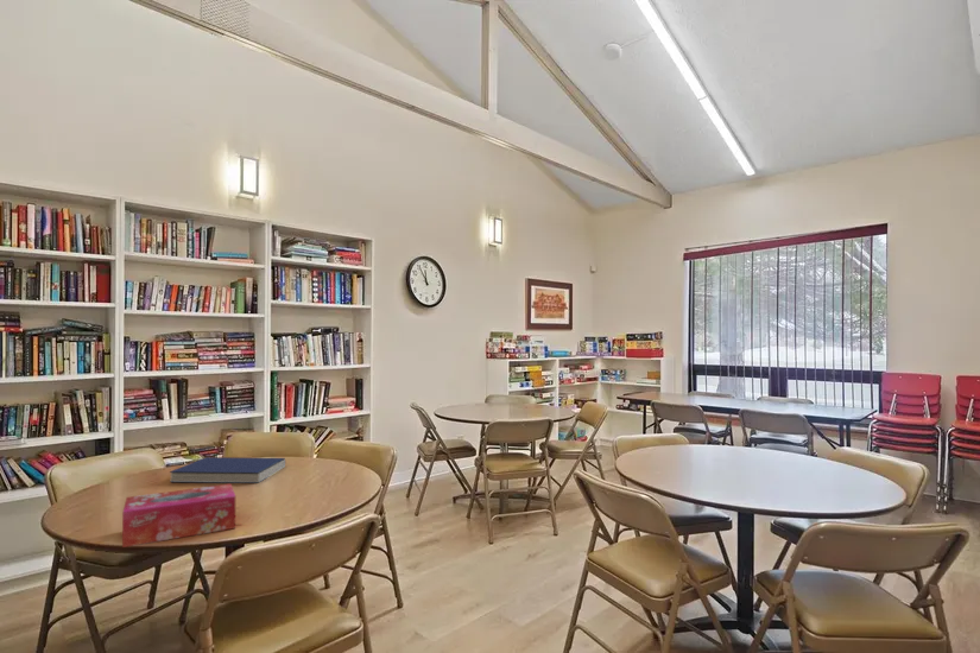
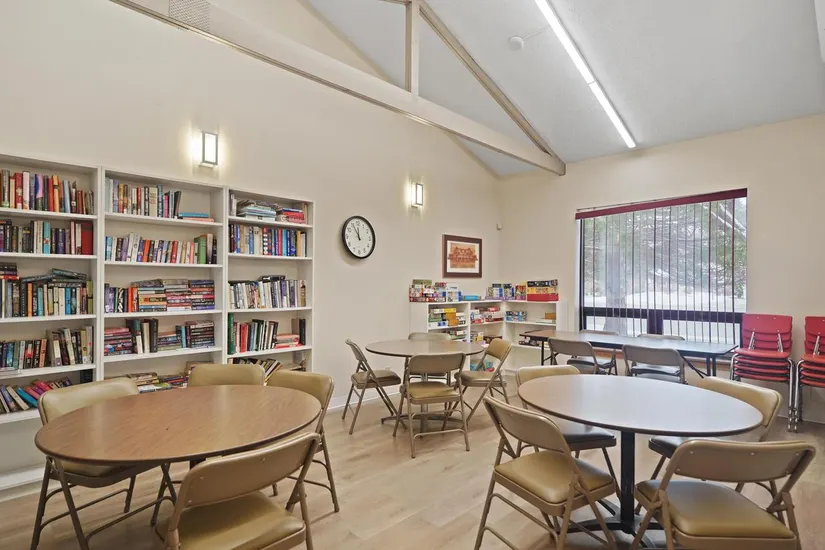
- tissue box [121,483,236,549]
- book [169,456,286,484]
